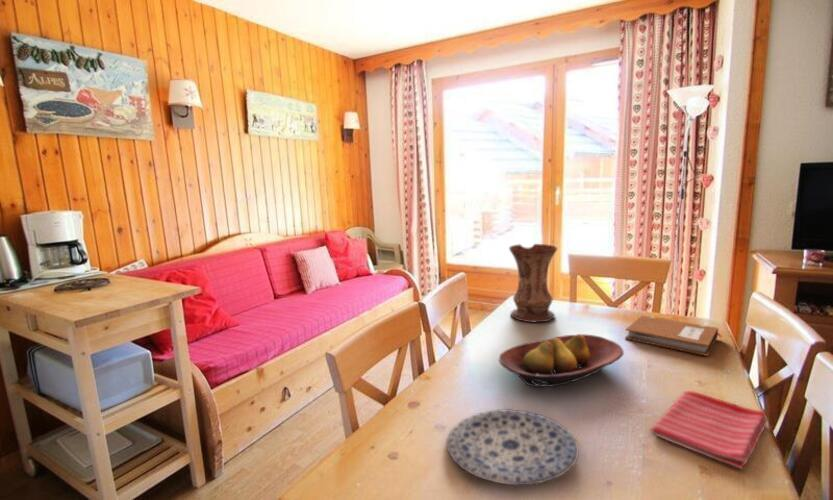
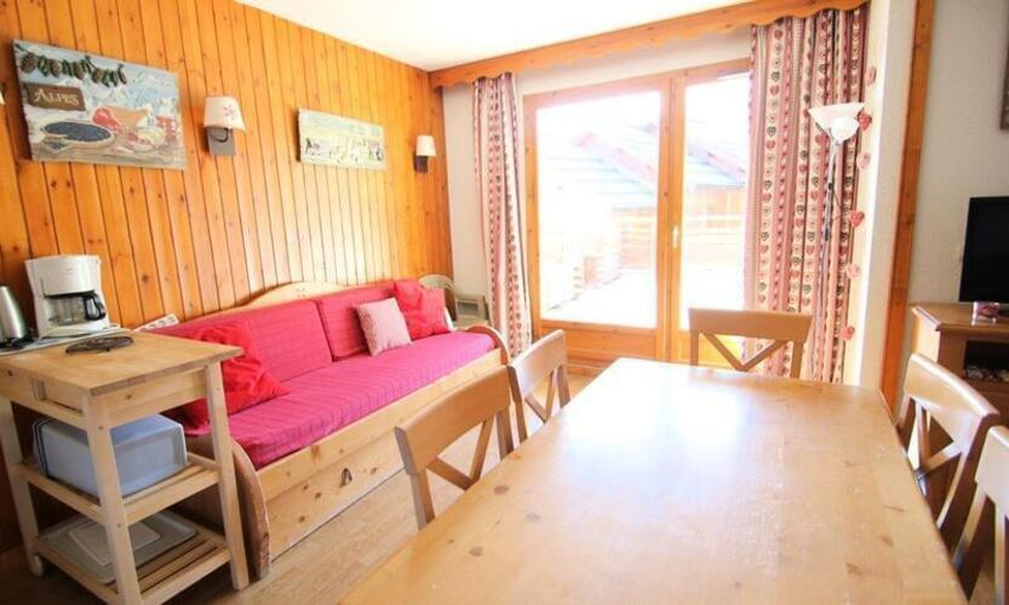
- fruit bowl [498,333,625,388]
- notebook [624,314,722,357]
- dish towel [650,390,768,470]
- plate [446,408,580,486]
- vase [508,243,558,323]
